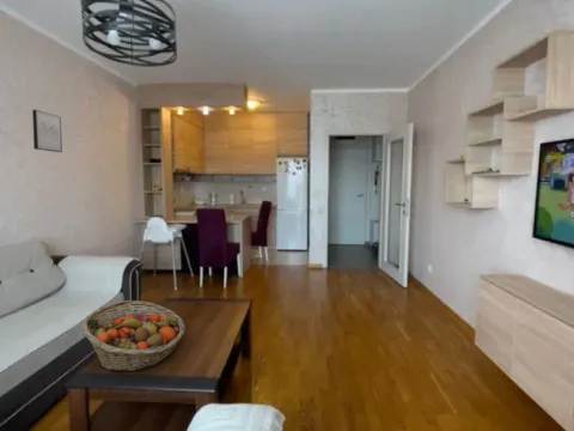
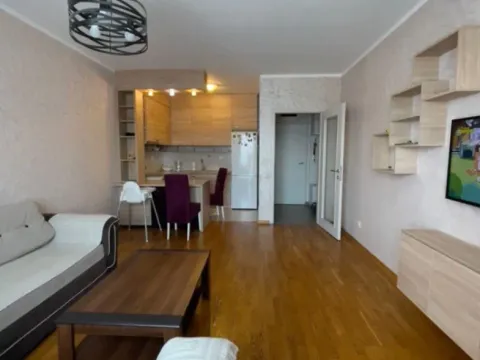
- fruit basket [80,299,187,372]
- wall art [31,109,63,153]
